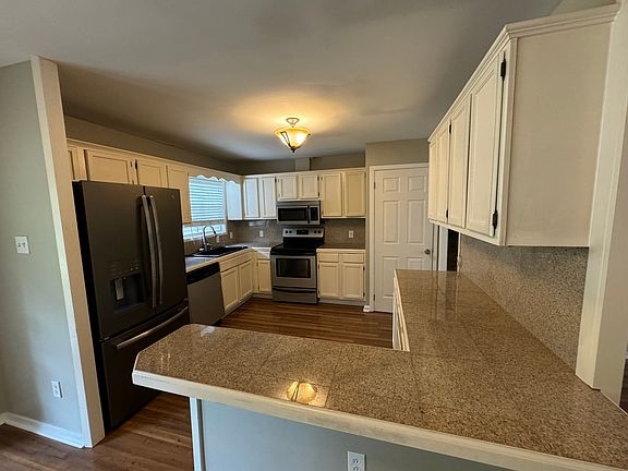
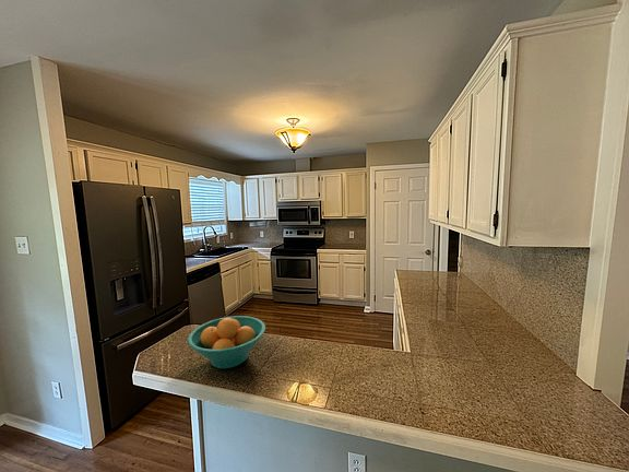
+ fruit bowl [187,315,266,369]
